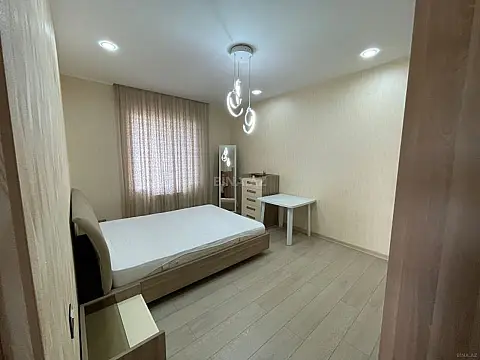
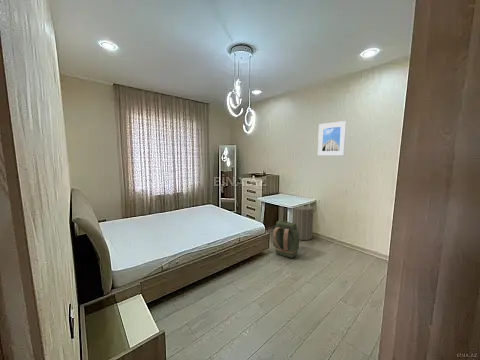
+ backpack [272,220,300,259]
+ laundry hamper [292,205,316,241]
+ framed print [317,120,347,157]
